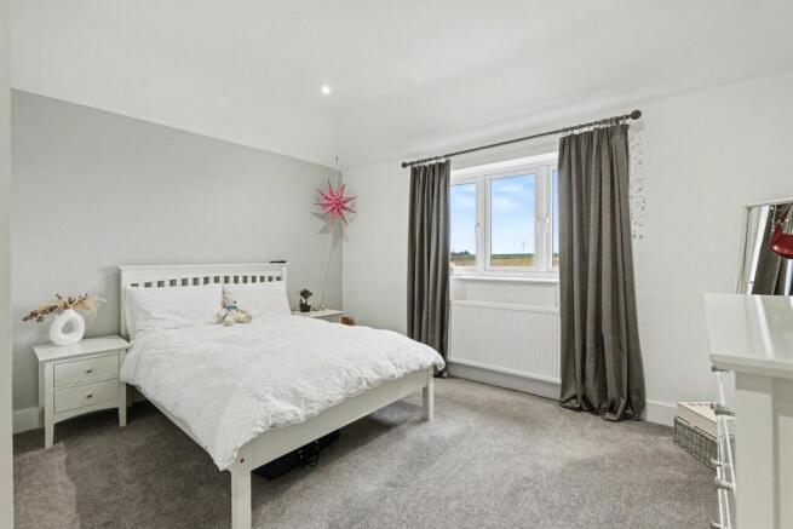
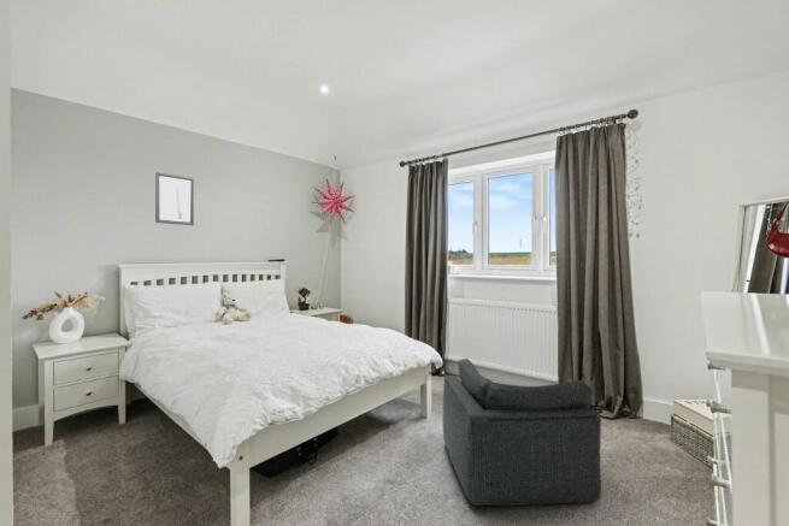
+ armchair [442,357,602,507]
+ wall art [154,171,195,226]
